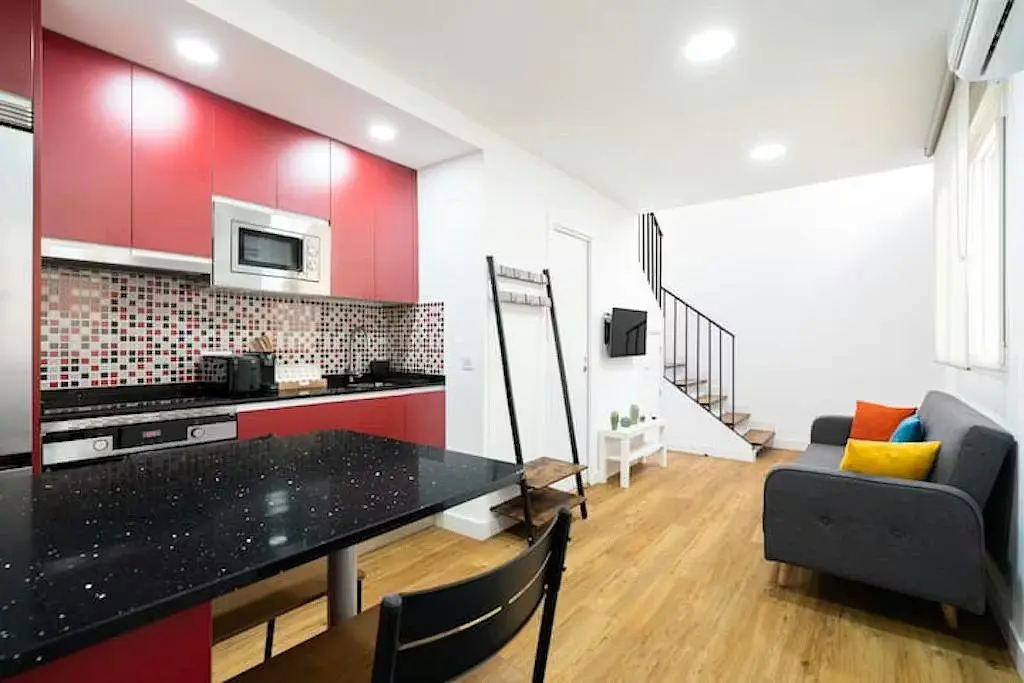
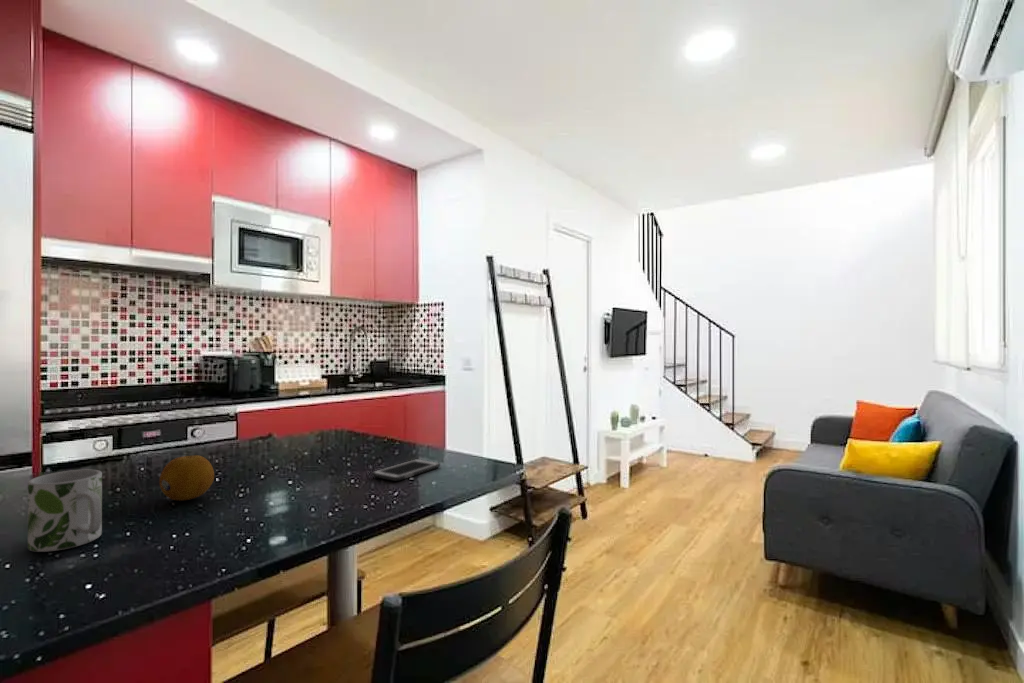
+ mug [27,469,103,553]
+ fruit [158,454,215,502]
+ cell phone [371,458,441,482]
